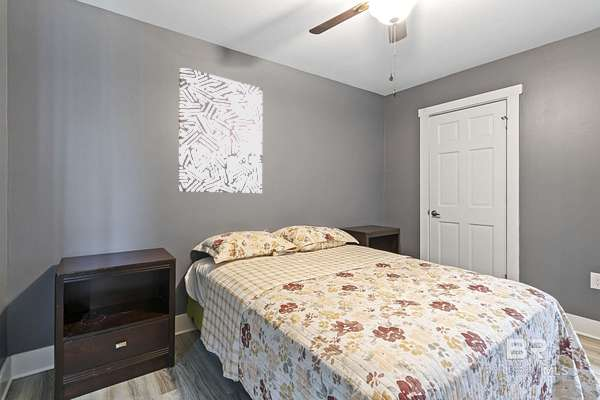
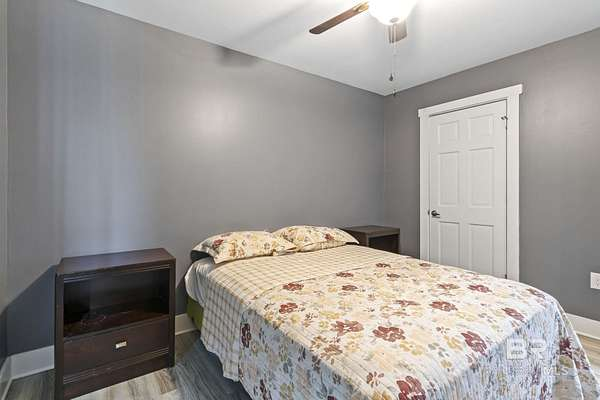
- wall art [177,66,264,194]
